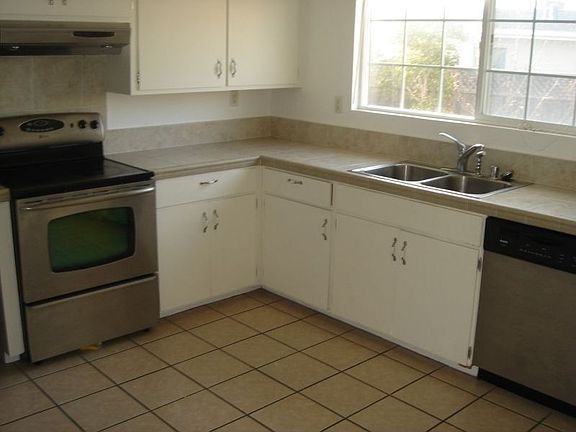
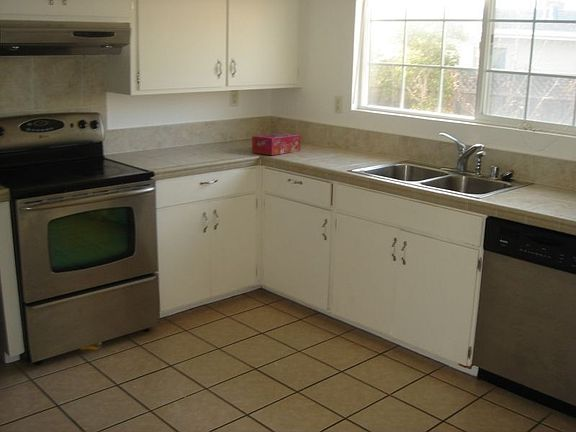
+ tissue box [251,132,302,156]
